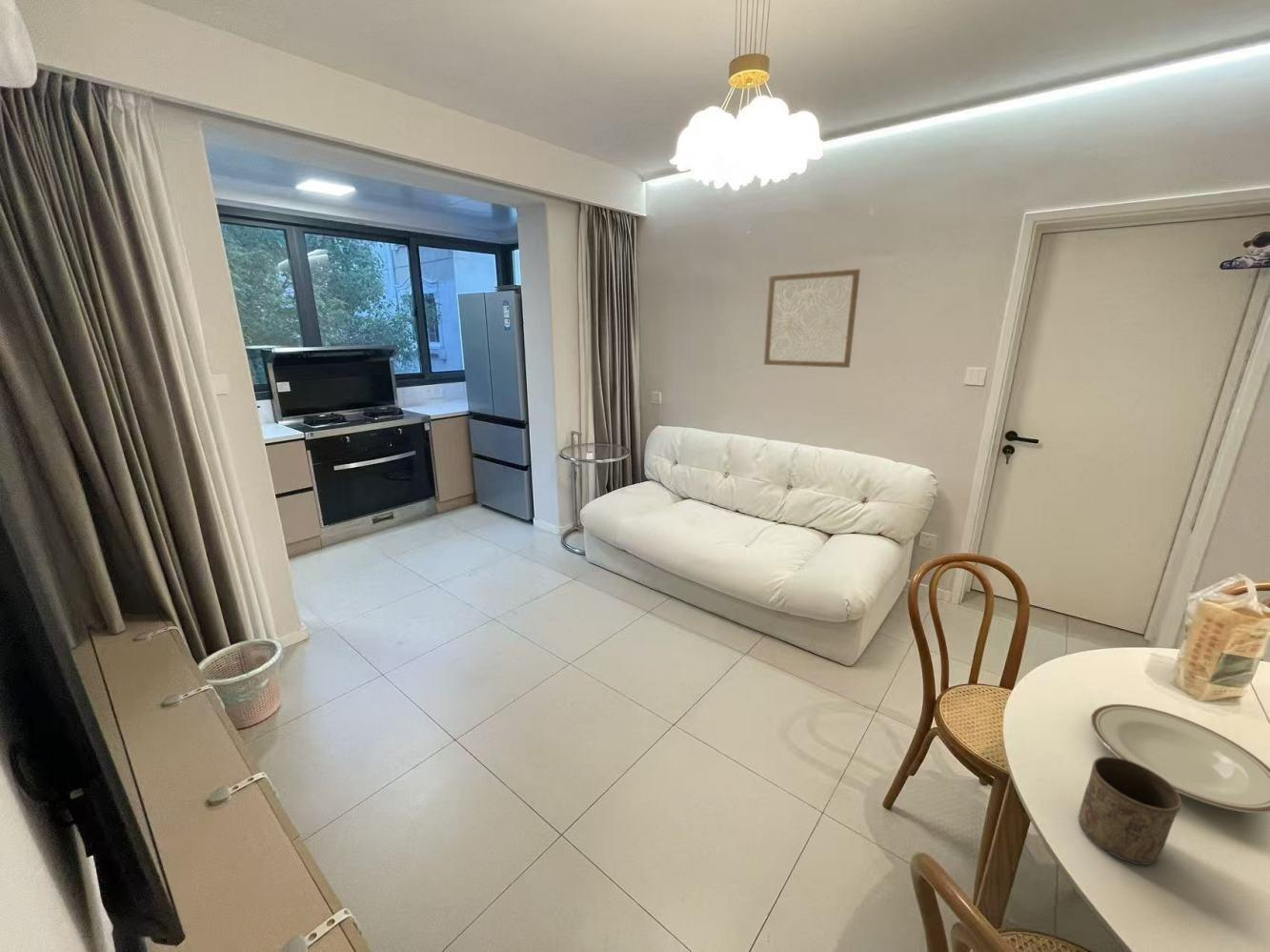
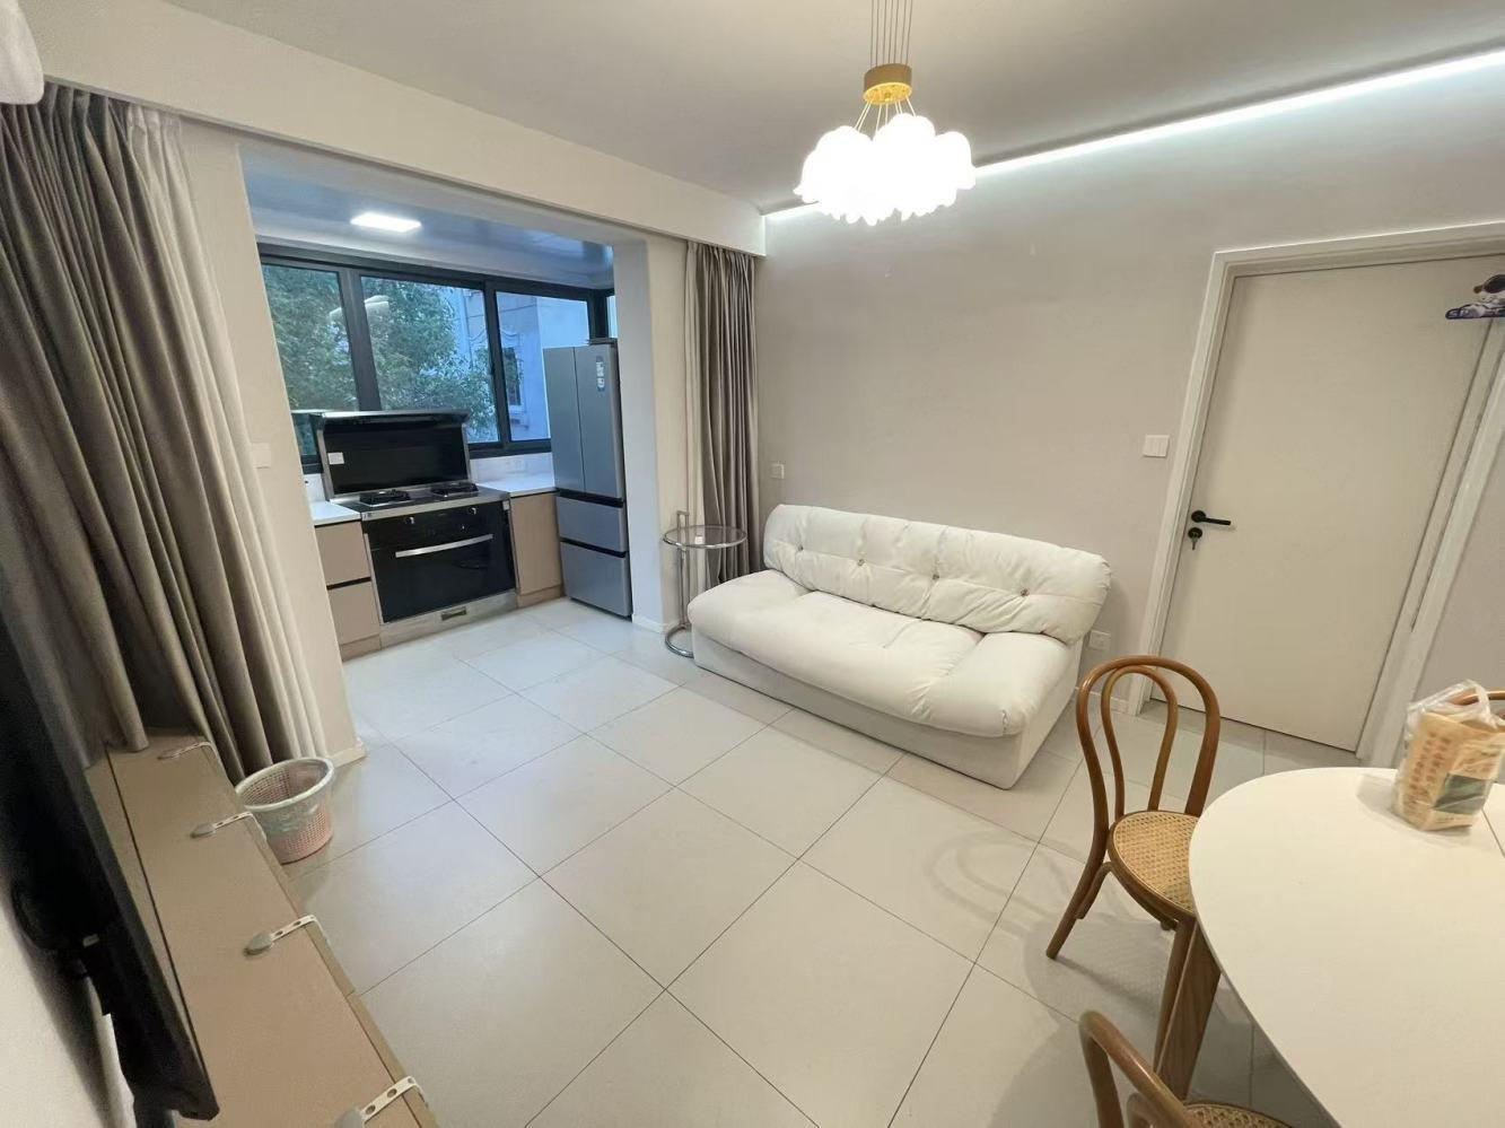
- wall art [763,268,861,369]
- cup [1078,756,1182,866]
- plate [1090,703,1270,814]
